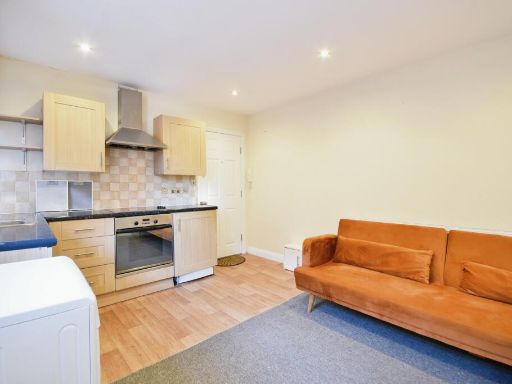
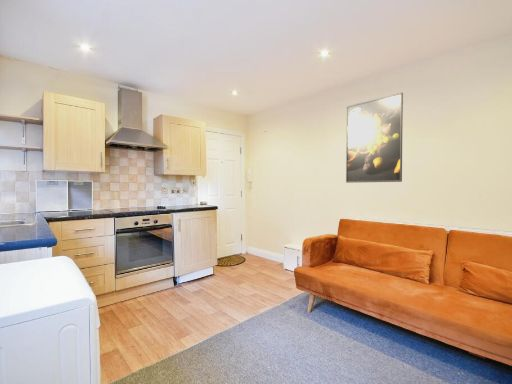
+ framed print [345,92,404,184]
